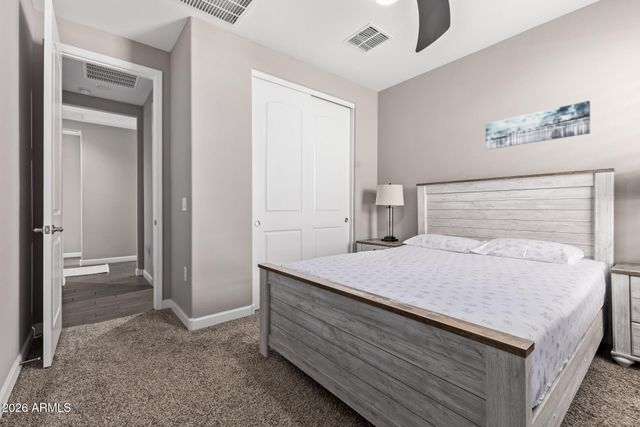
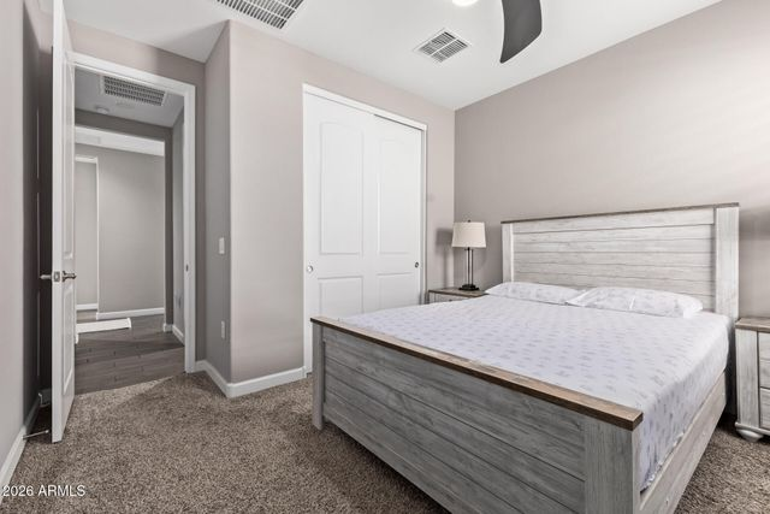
- wall art [485,100,591,151]
